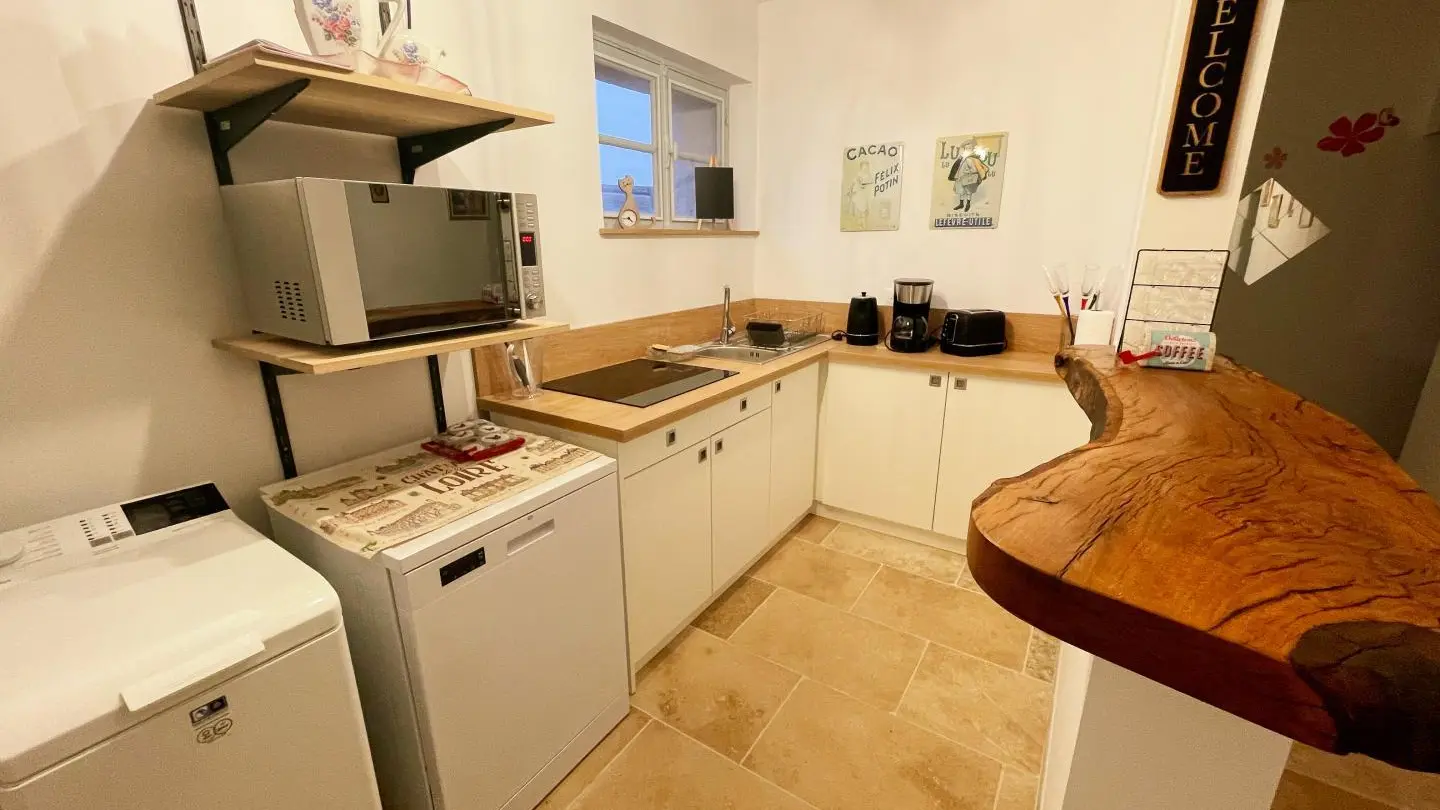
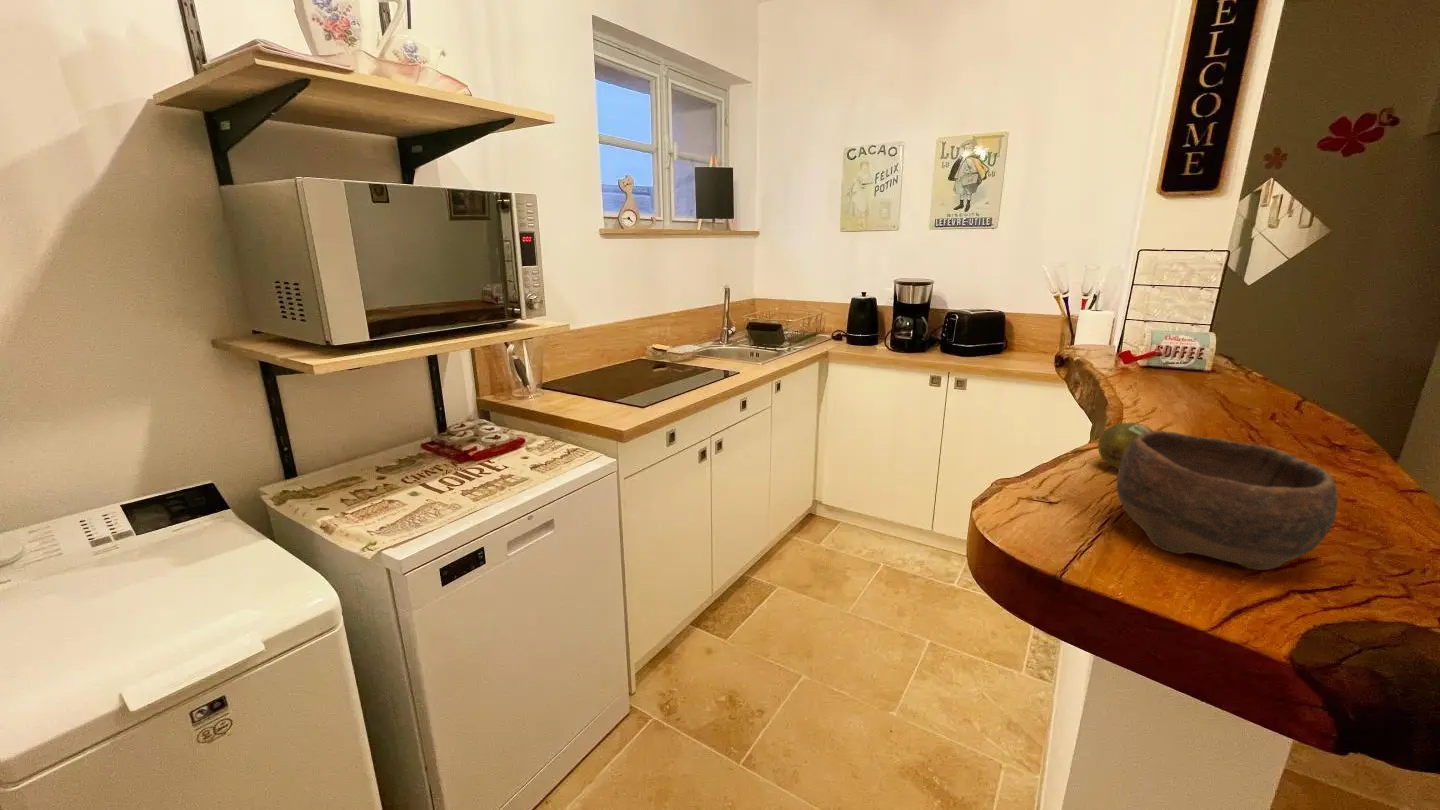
+ bowl [1116,430,1339,571]
+ fruit [1097,422,1154,470]
